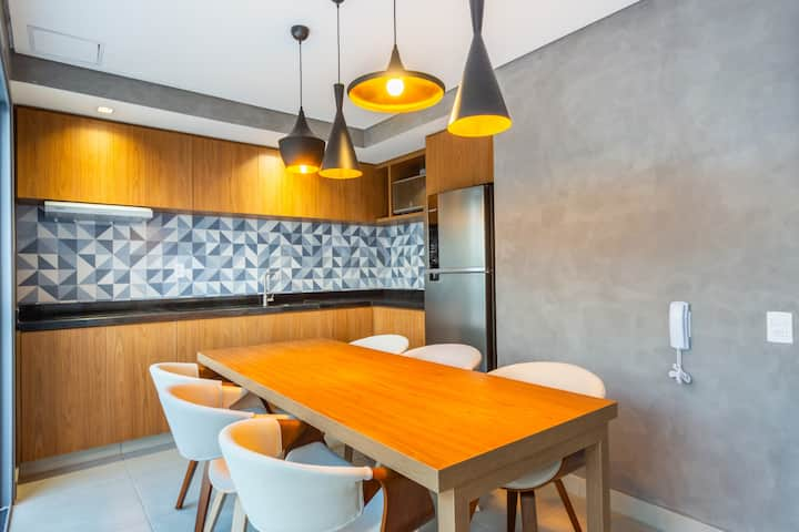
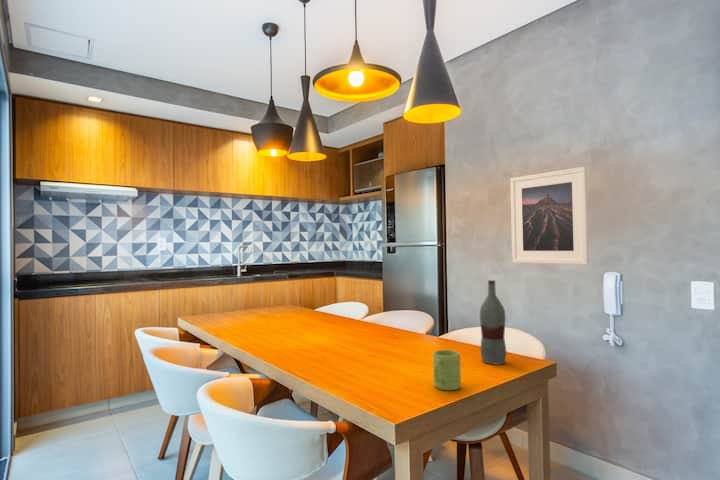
+ mug [432,349,462,391]
+ bottle [479,279,507,366]
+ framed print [509,166,590,266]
